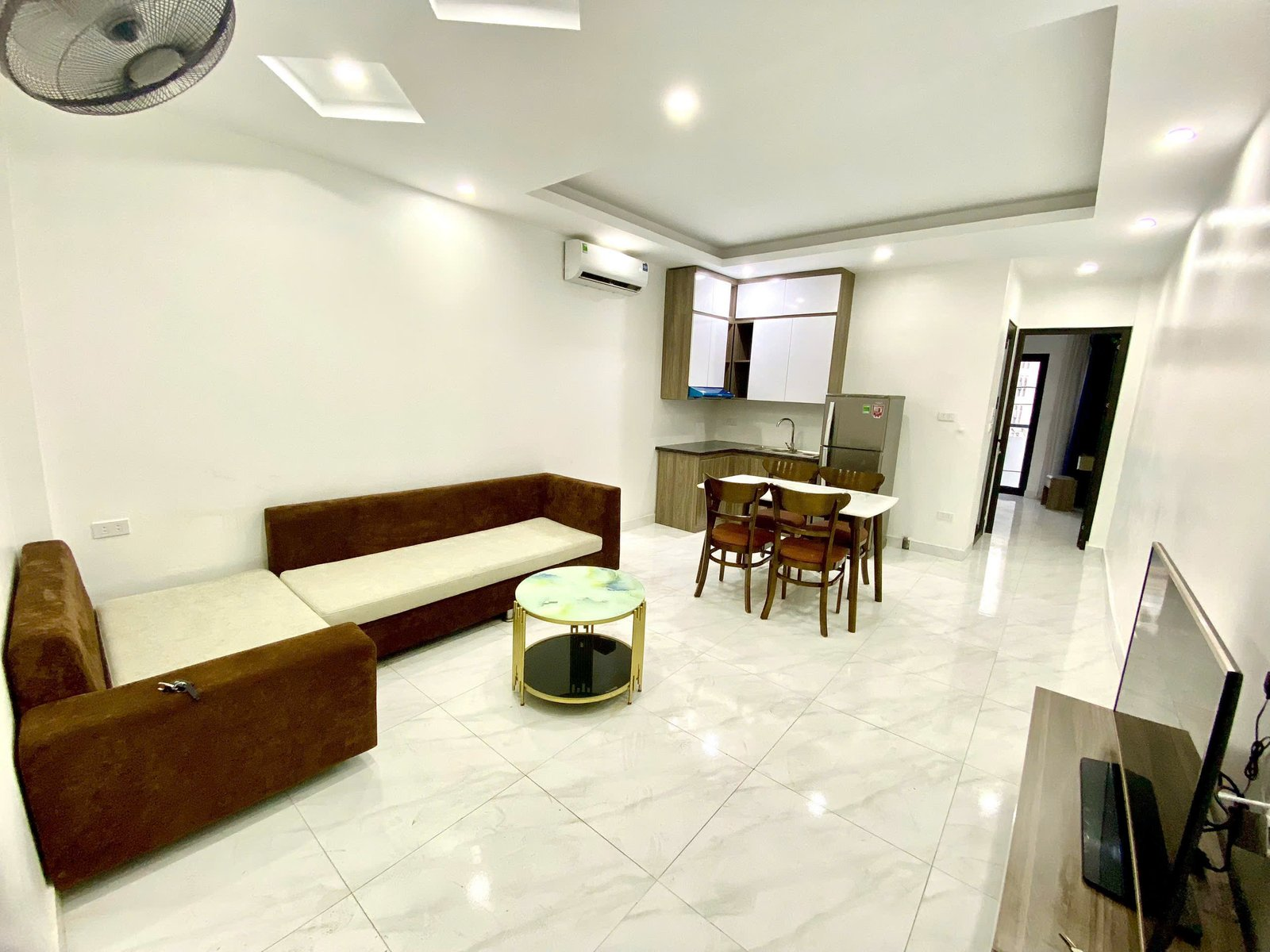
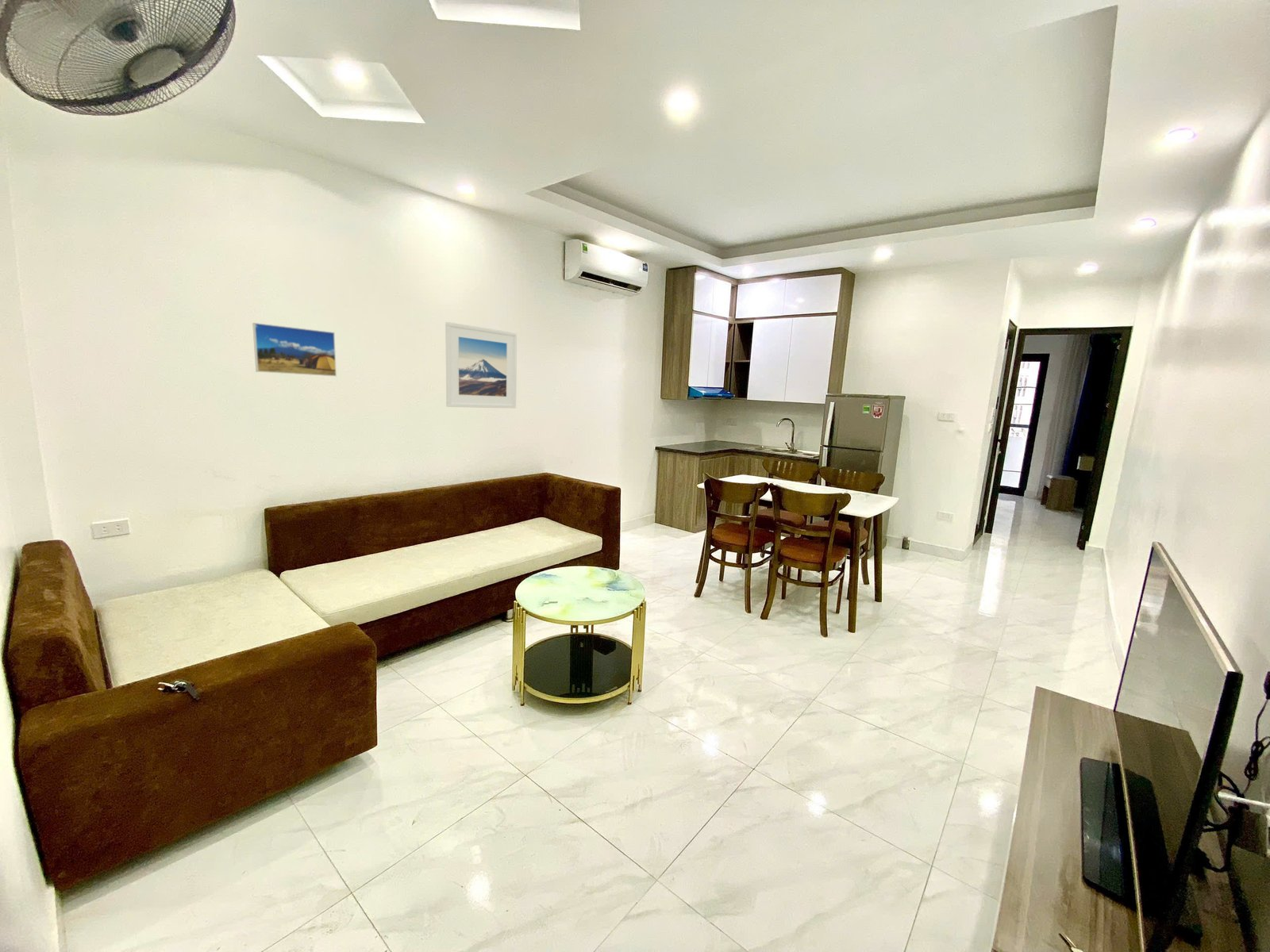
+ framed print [252,322,337,377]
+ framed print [444,321,518,409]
